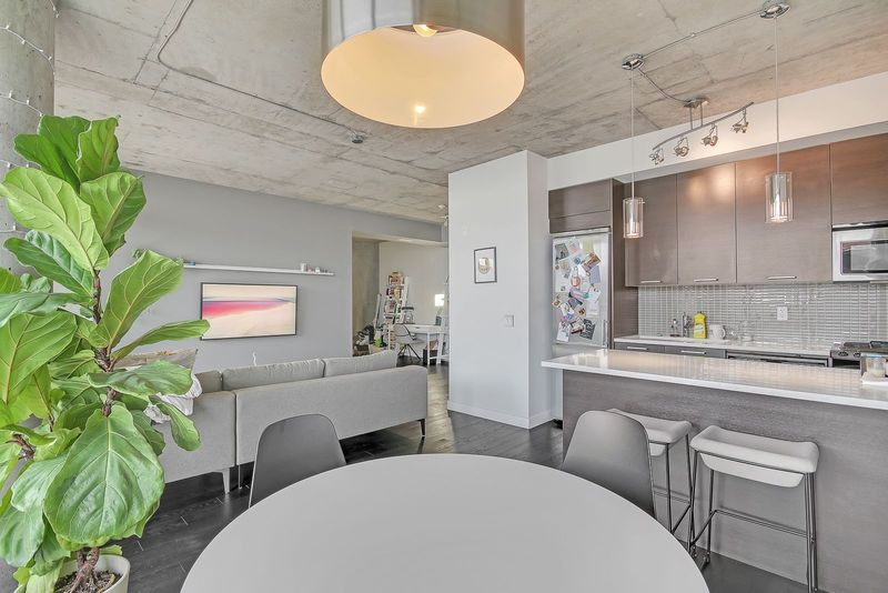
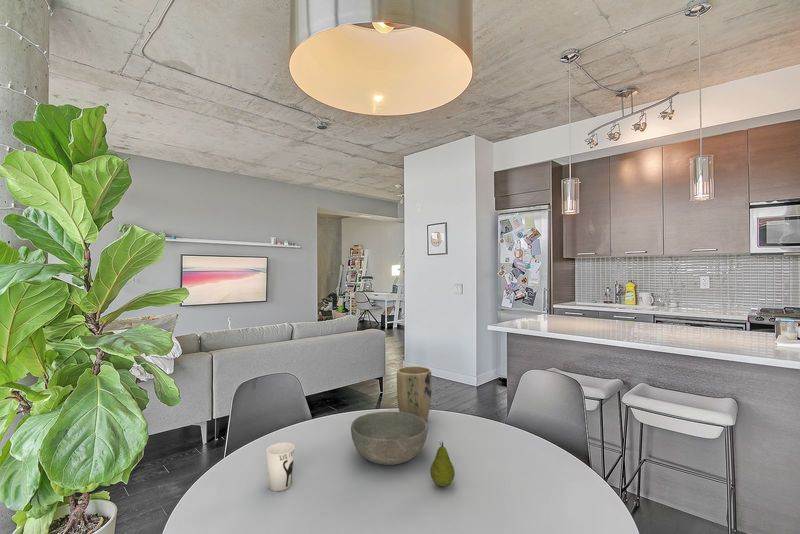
+ bowl [350,411,429,466]
+ cup [265,441,295,492]
+ fruit [429,441,456,487]
+ plant pot [396,365,433,423]
